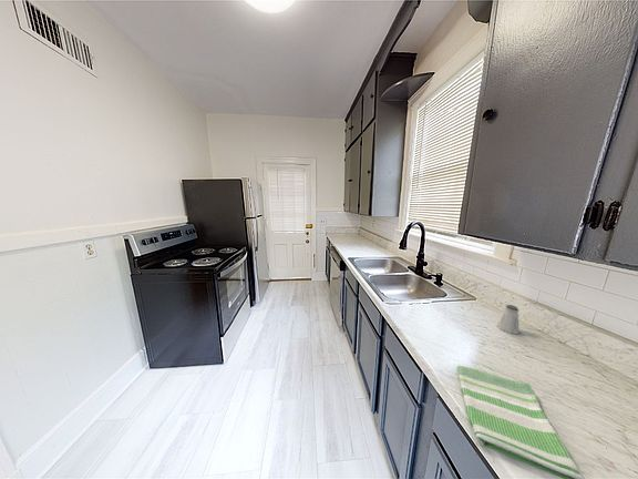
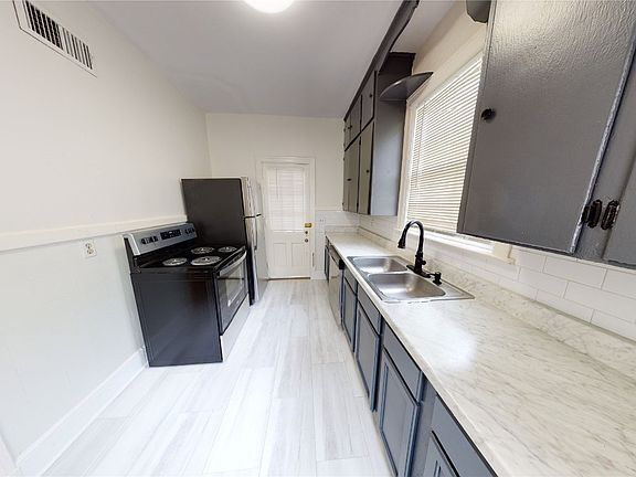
- dish towel [456,365,584,479]
- saltshaker [496,304,521,335]
